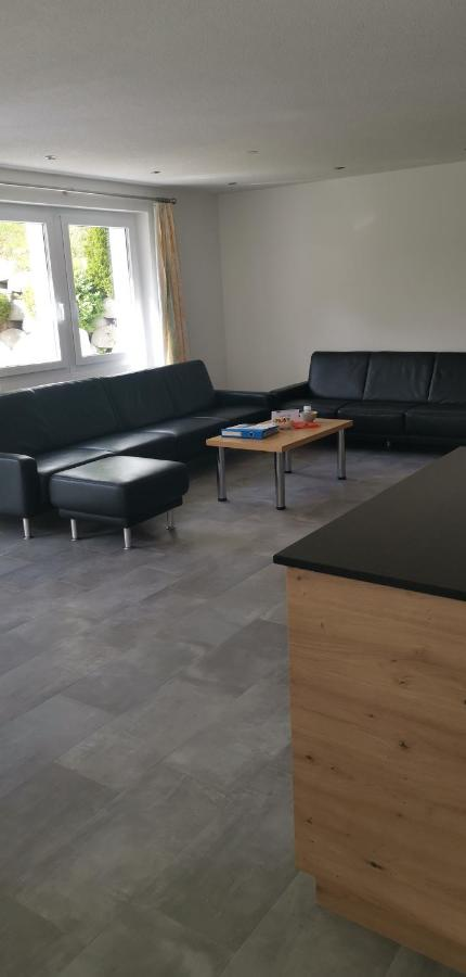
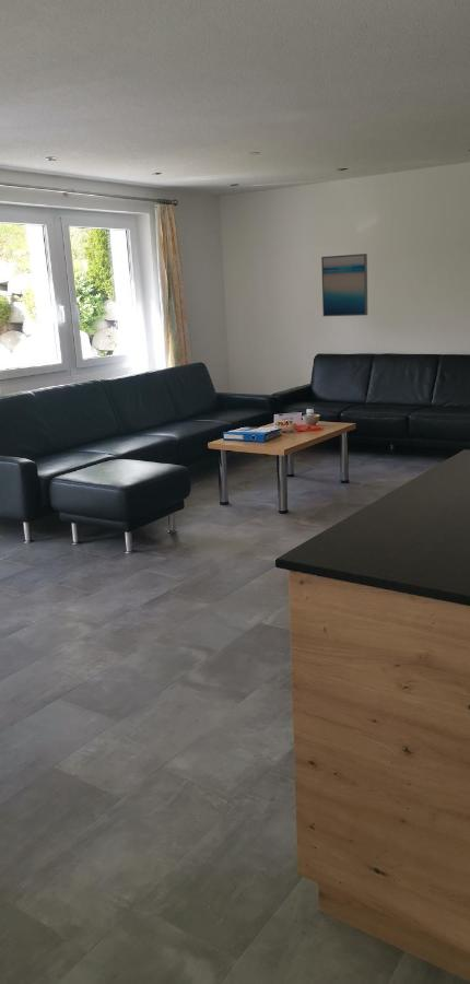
+ wall art [320,253,368,317]
